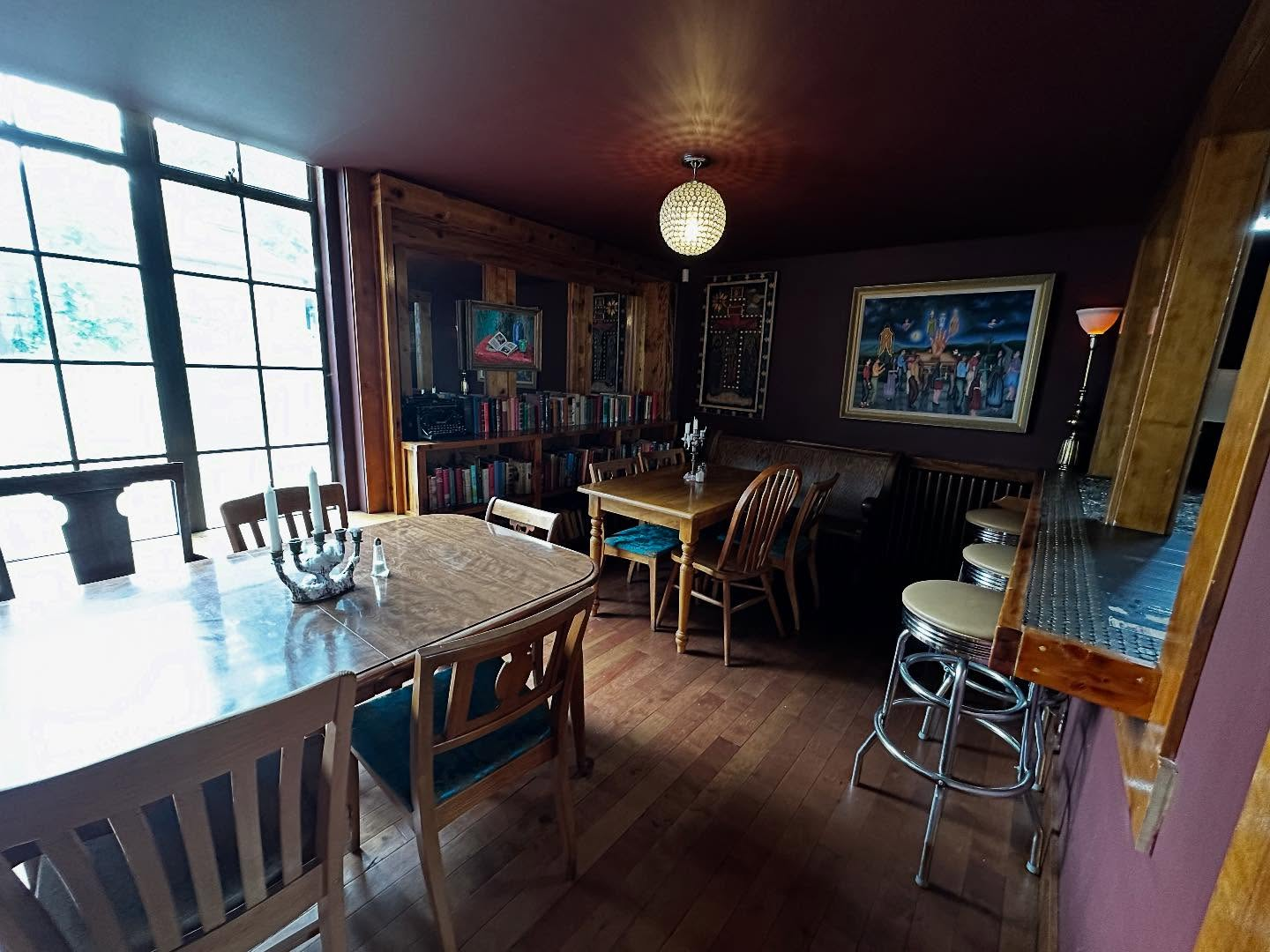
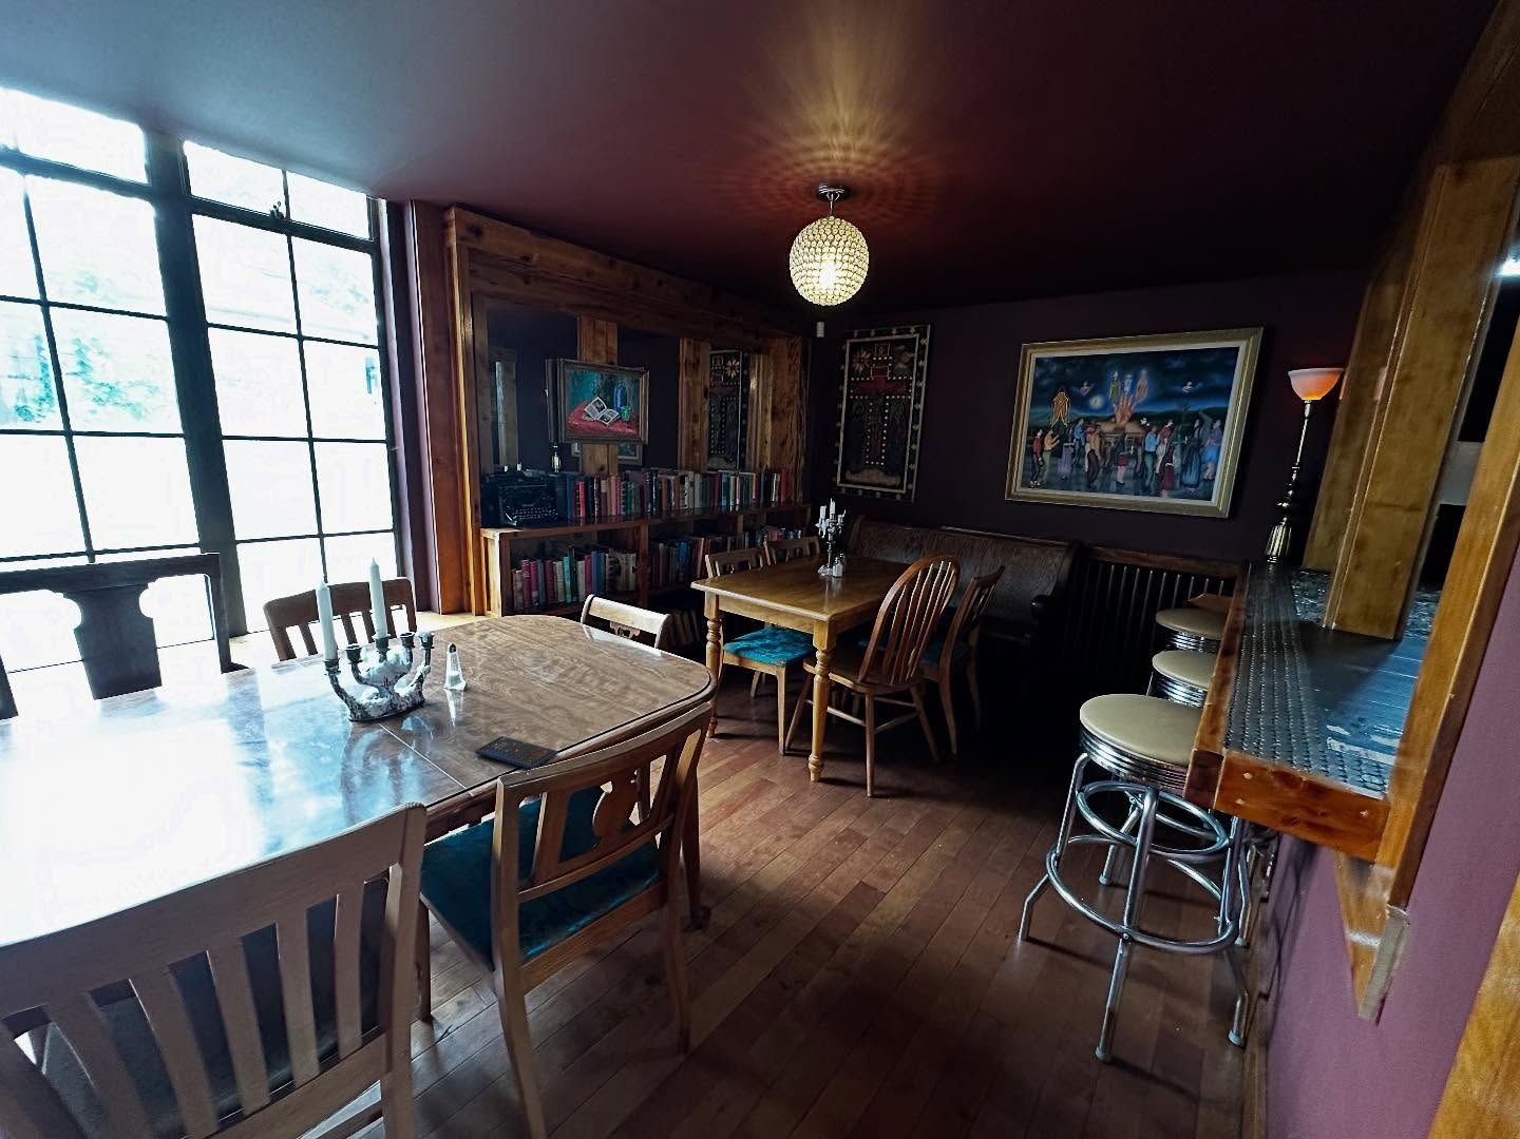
+ smartphone [474,735,559,769]
